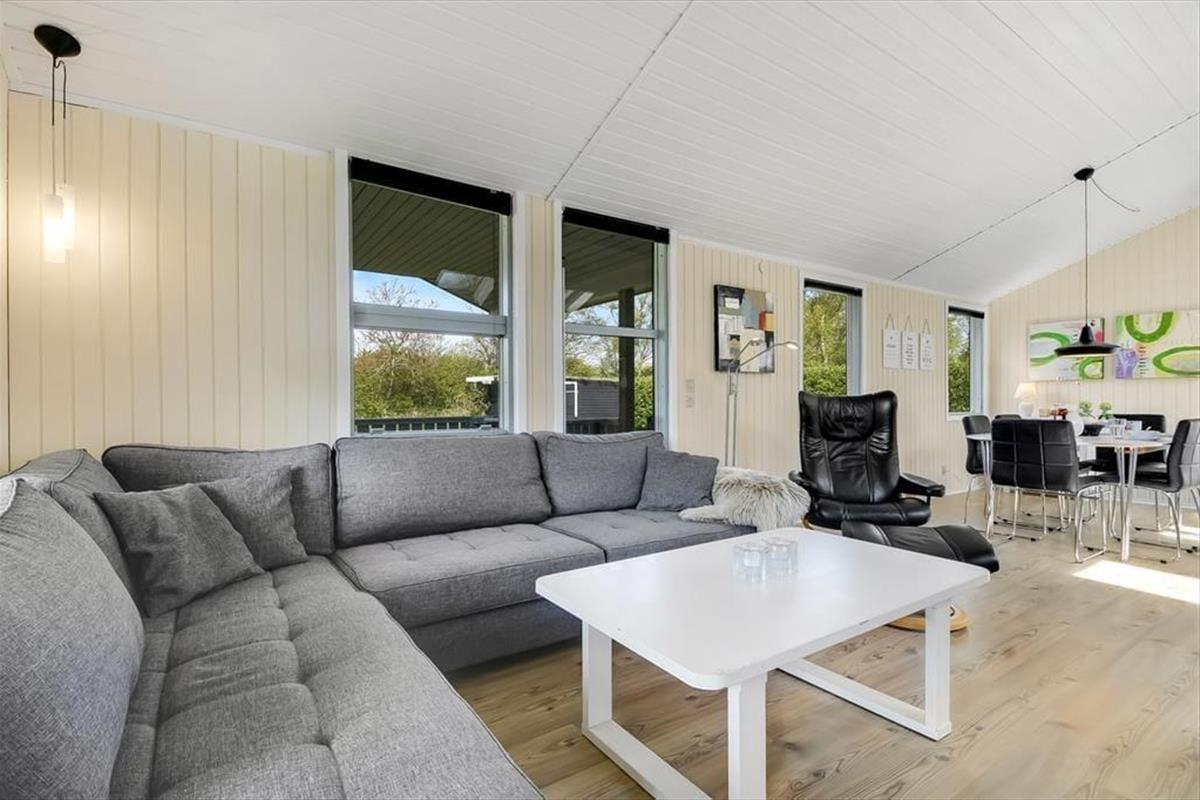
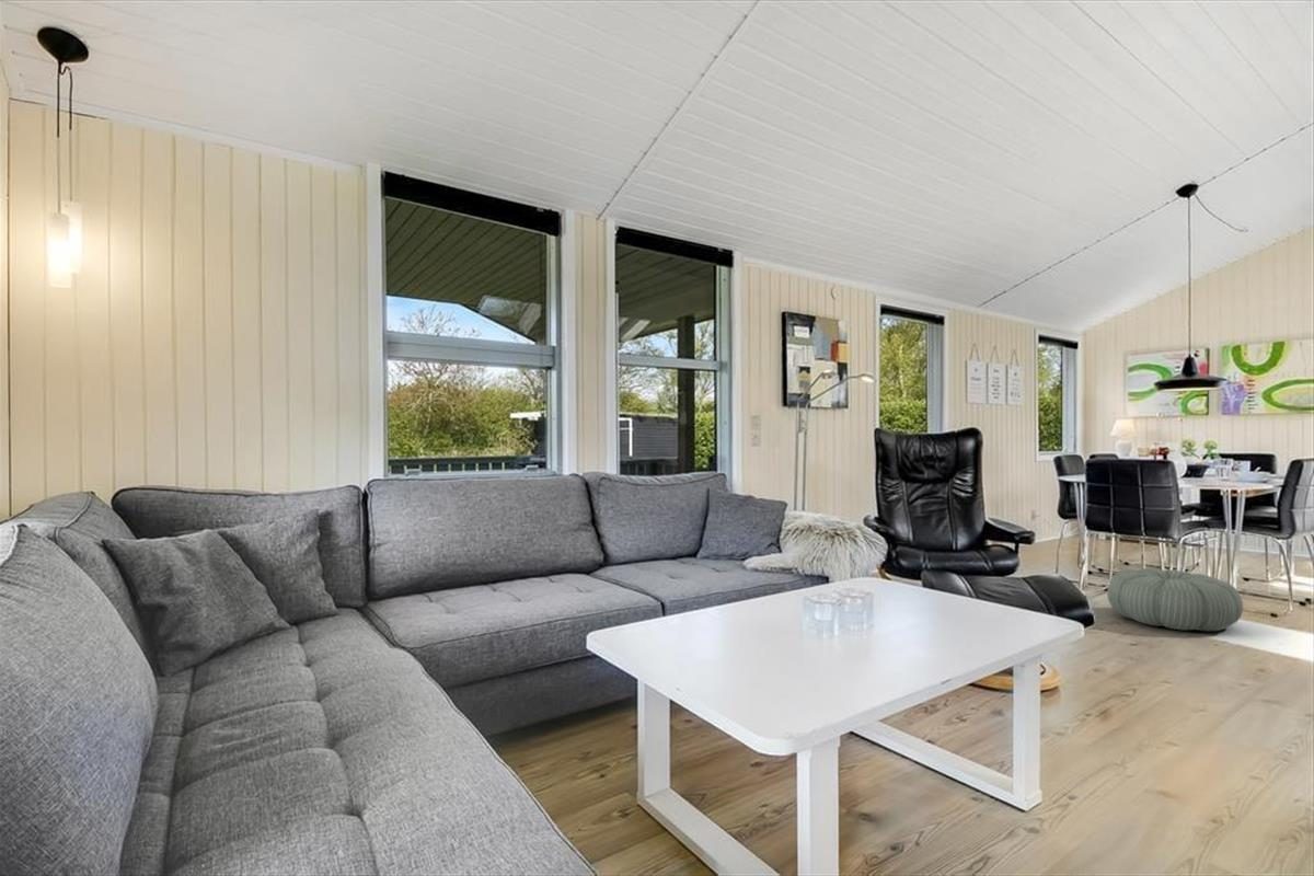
+ pouf [1106,567,1244,632]
